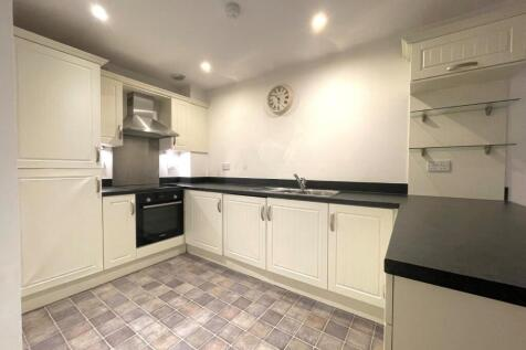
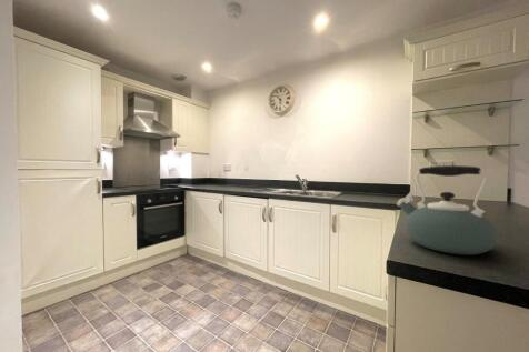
+ kettle [396,164,498,257]
